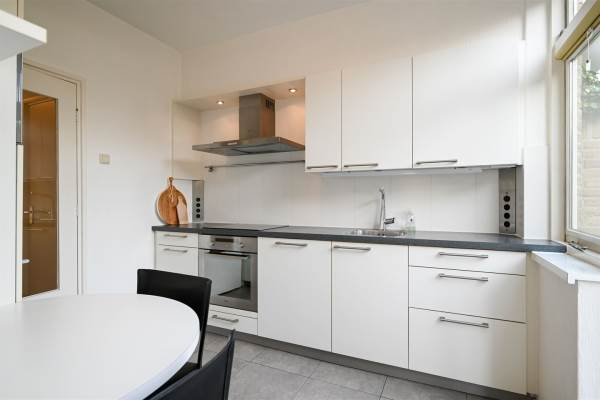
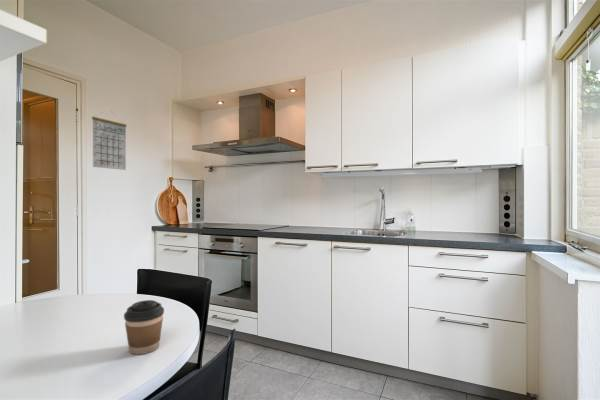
+ coffee cup [123,299,165,355]
+ calendar [91,111,128,171]
